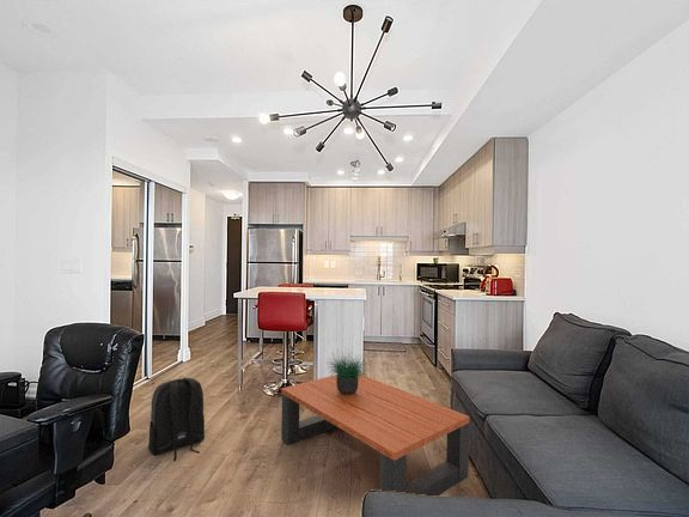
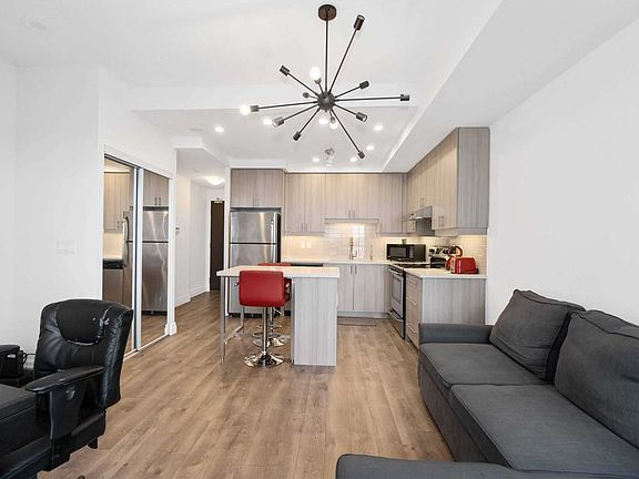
- backpack [147,375,206,462]
- coffee table [280,373,470,497]
- potted plant [324,348,372,395]
